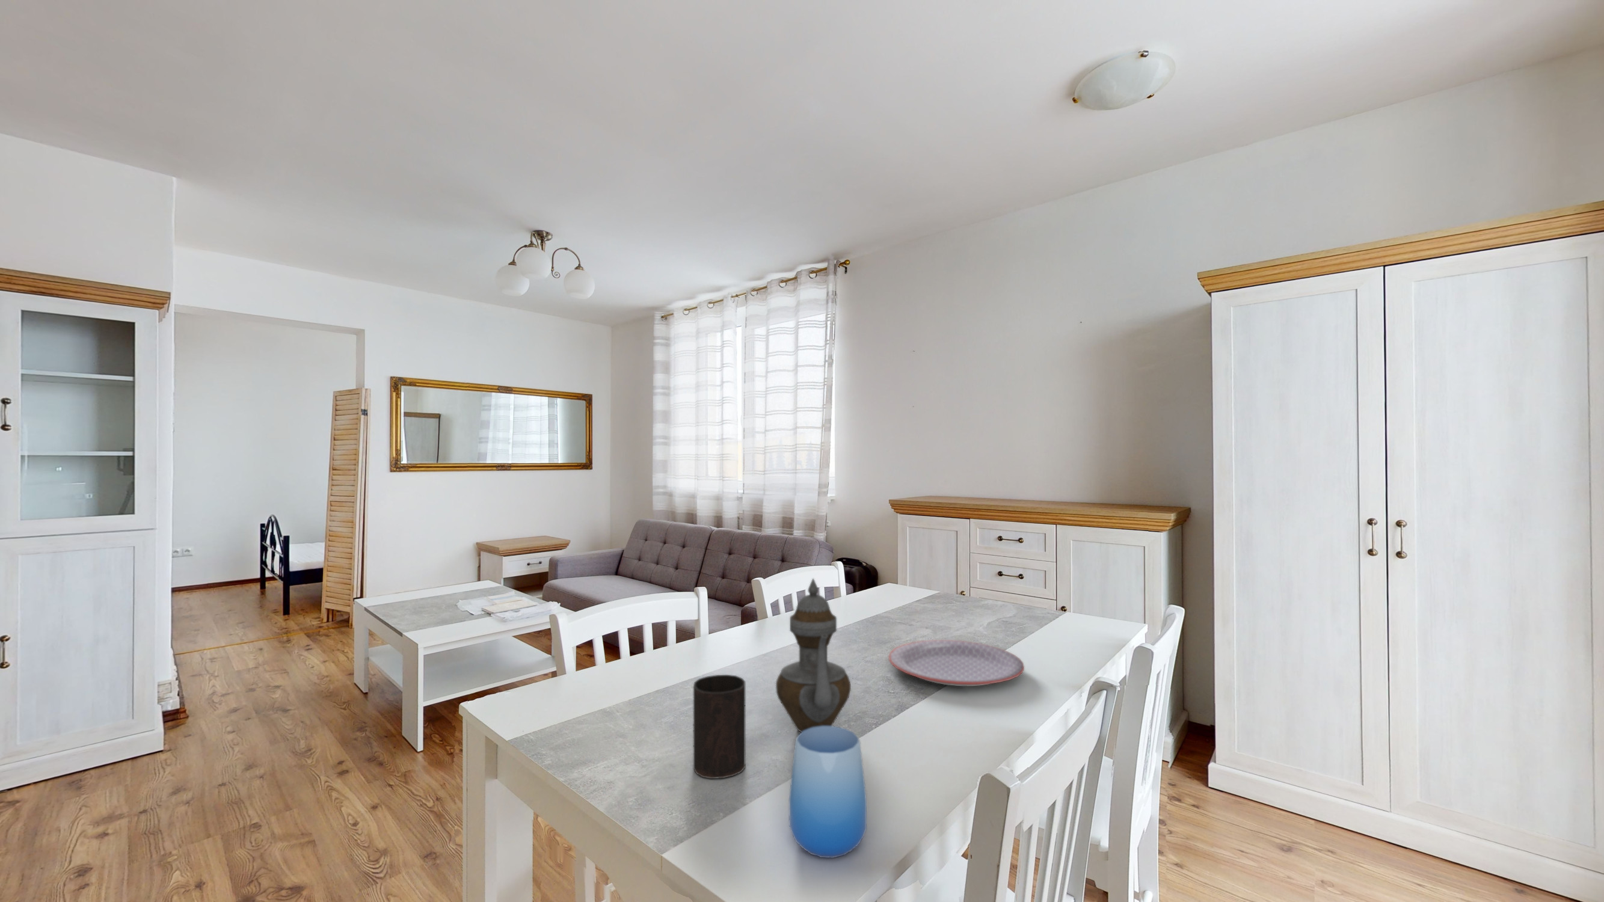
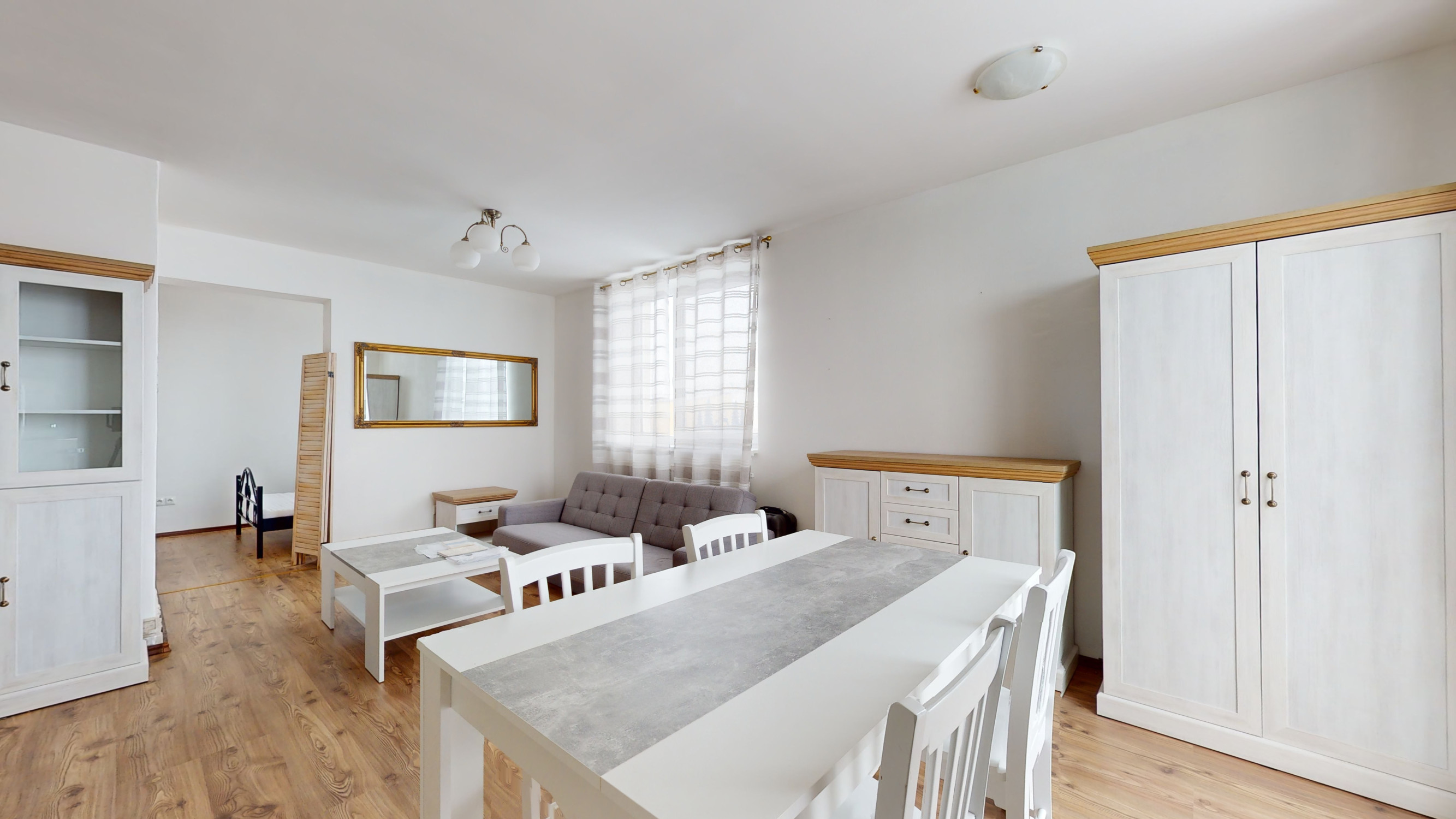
- teapot [776,578,852,732]
- plate [888,639,1025,687]
- cup [693,674,746,780]
- cup [789,726,867,859]
